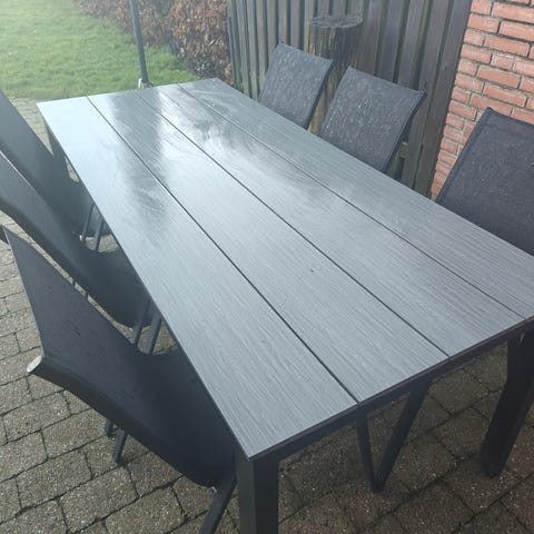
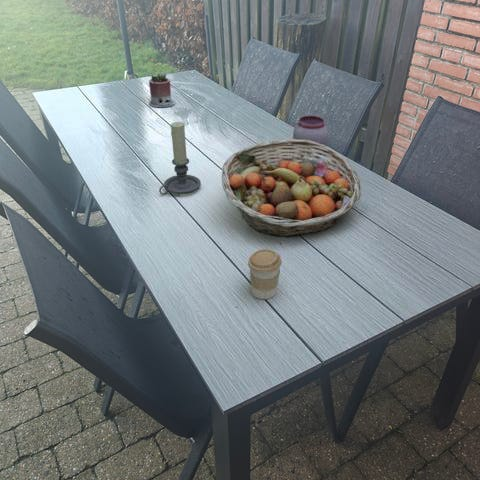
+ succulent planter [148,72,176,108]
+ fruit basket [221,138,362,239]
+ jar [292,115,329,159]
+ candle holder [158,121,202,196]
+ coffee cup [247,248,283,300]
